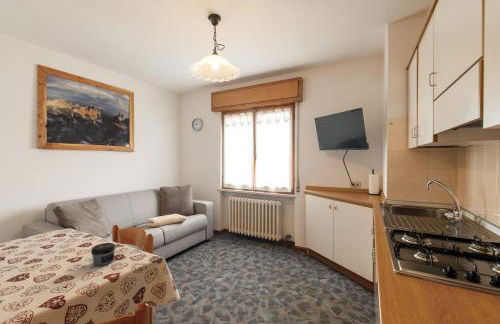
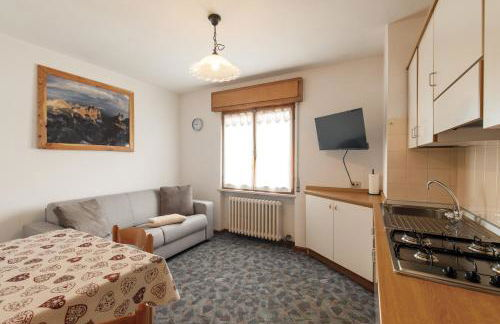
- jar [90,242,116,267]
